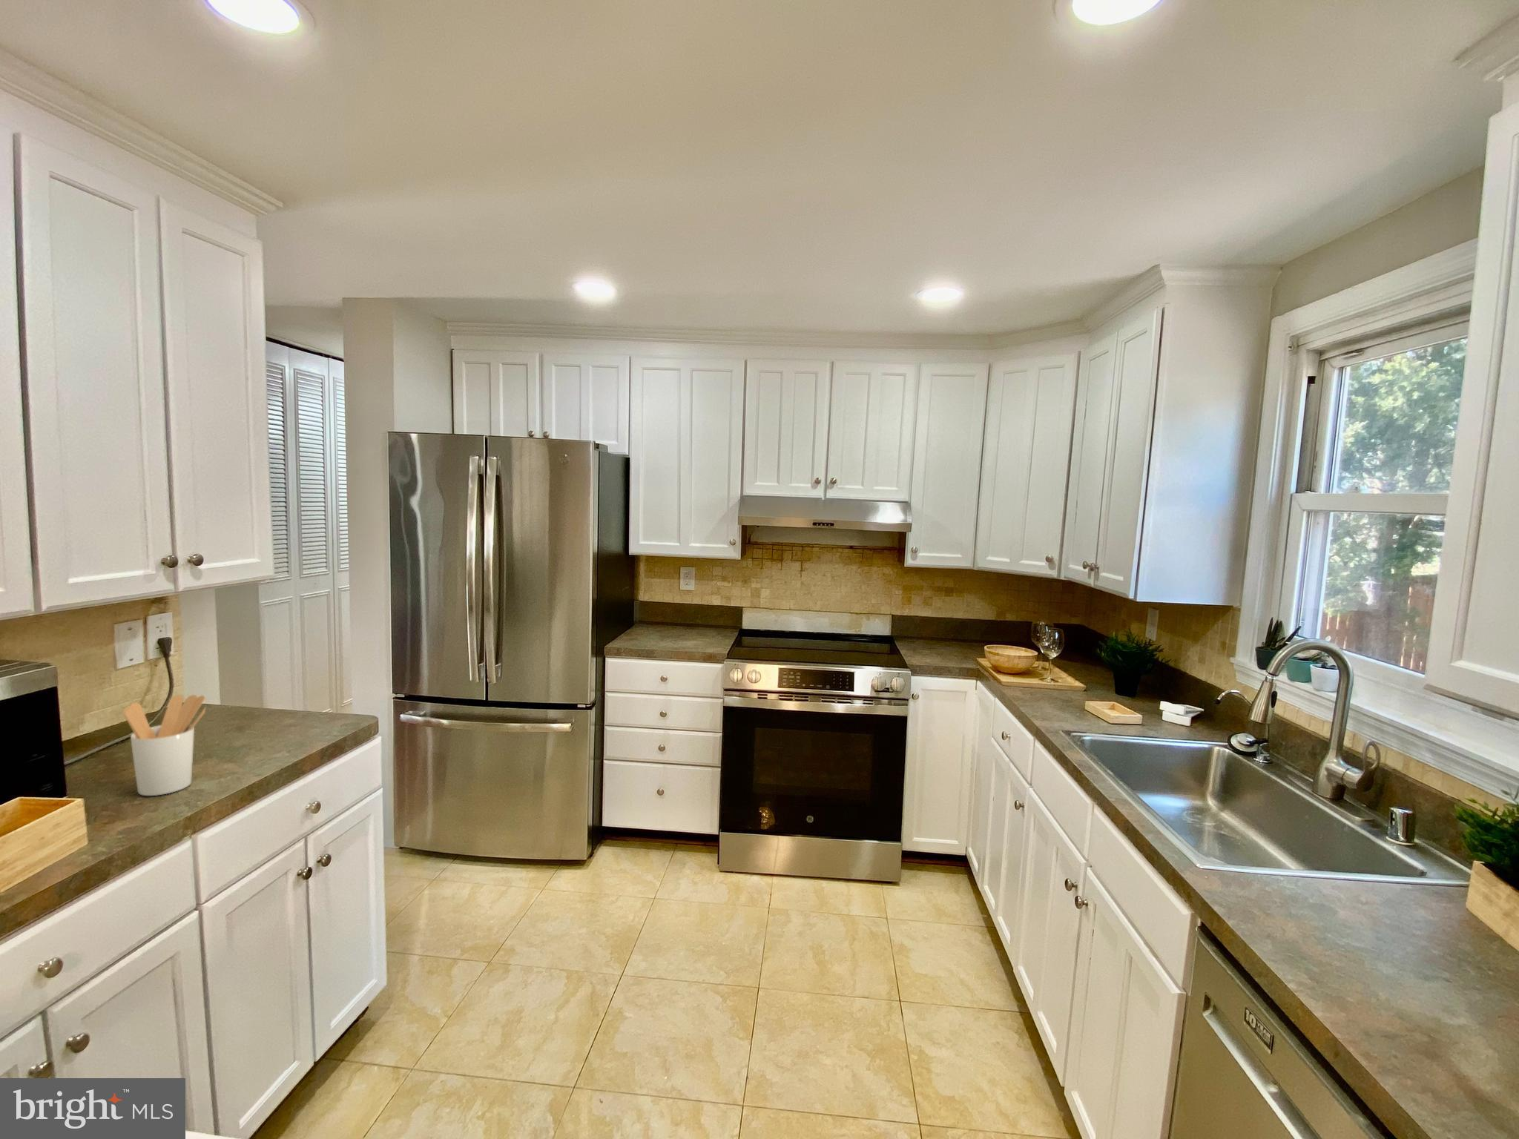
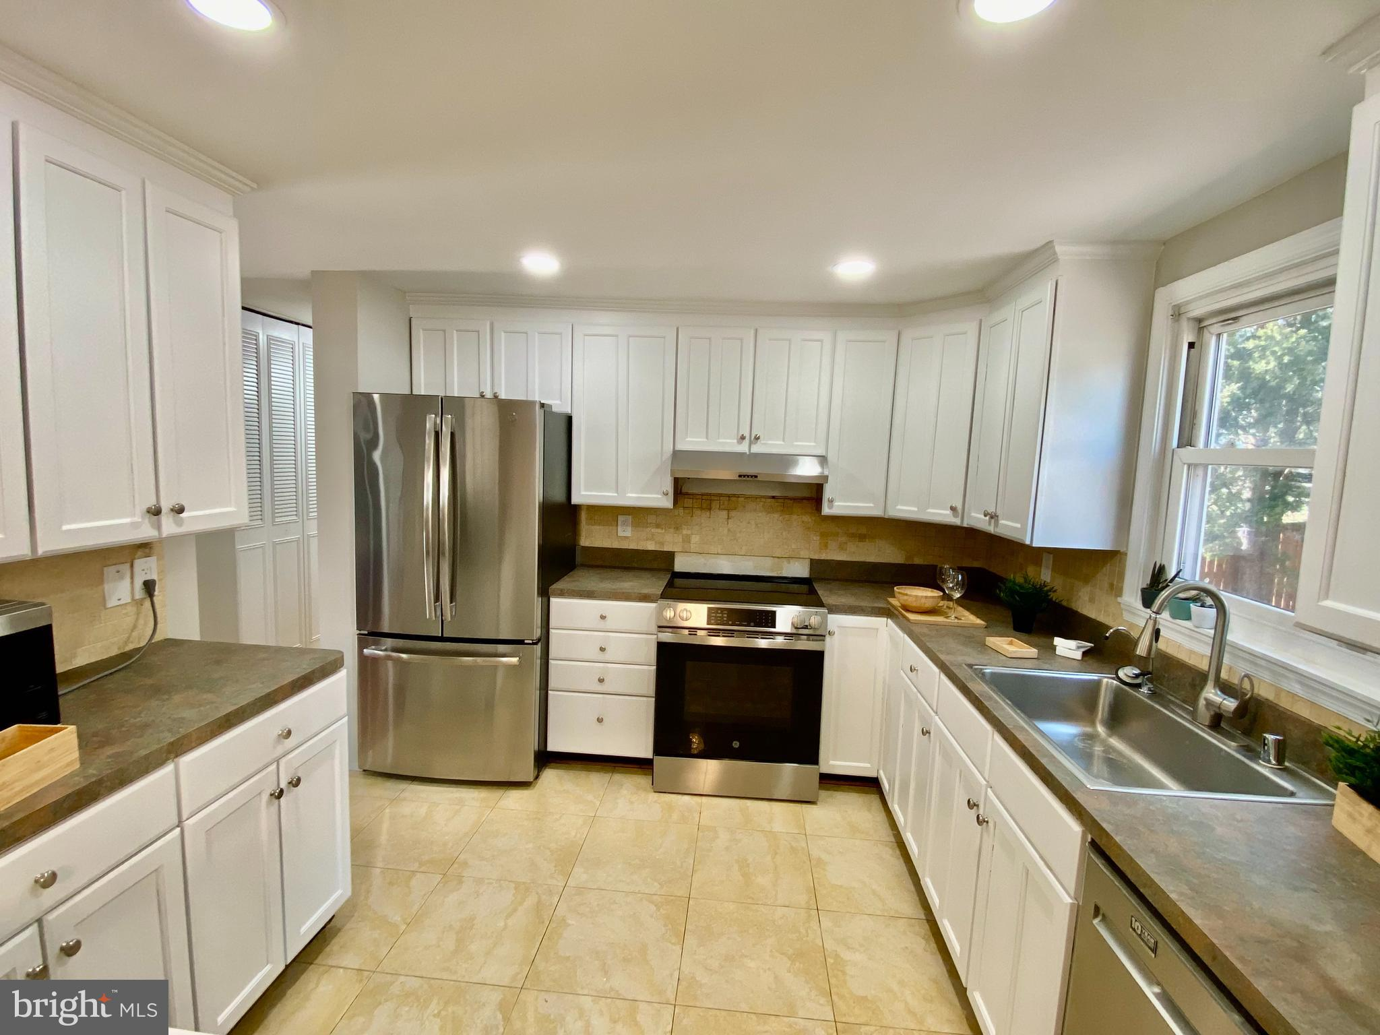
- utensil holder [122,694,207,797]
